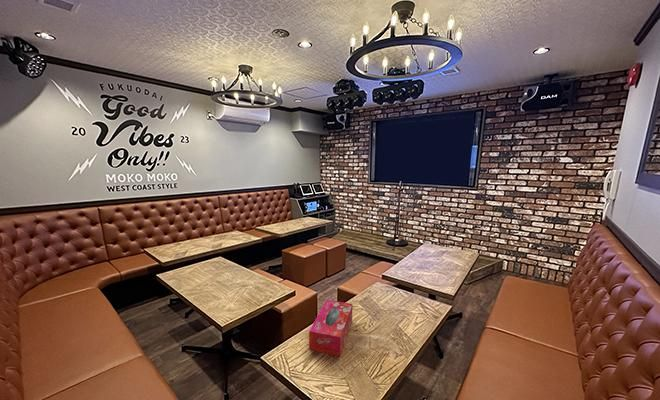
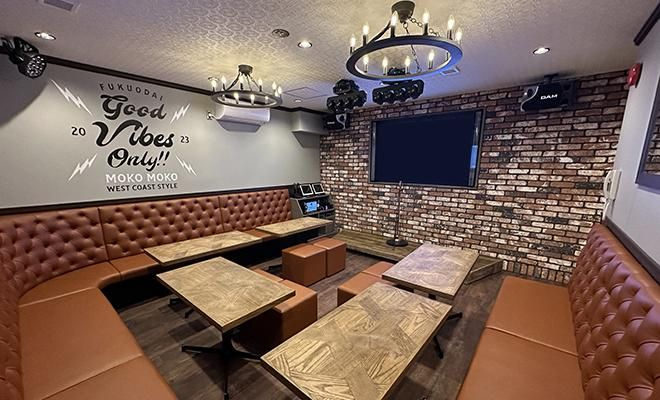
- tissue box [308,299,354,357]
